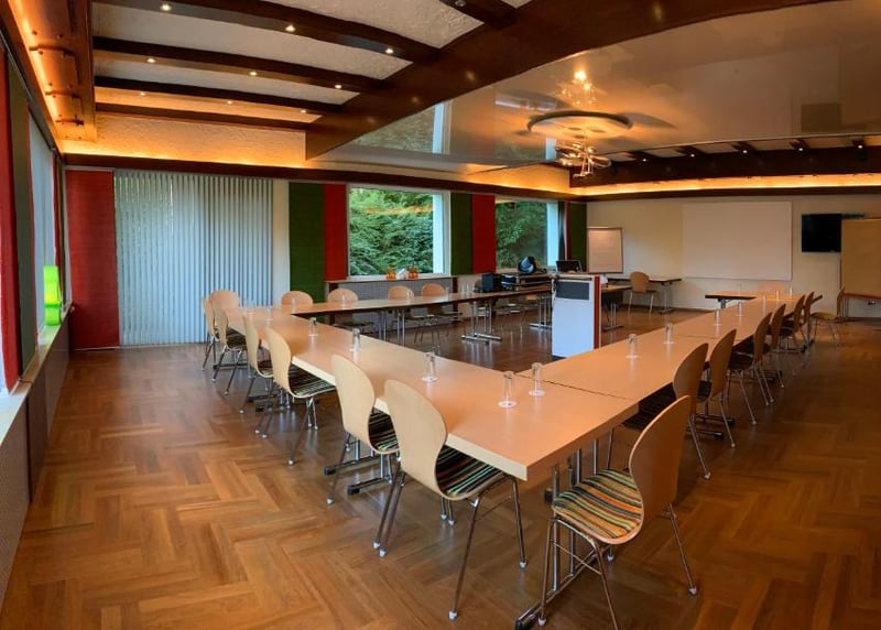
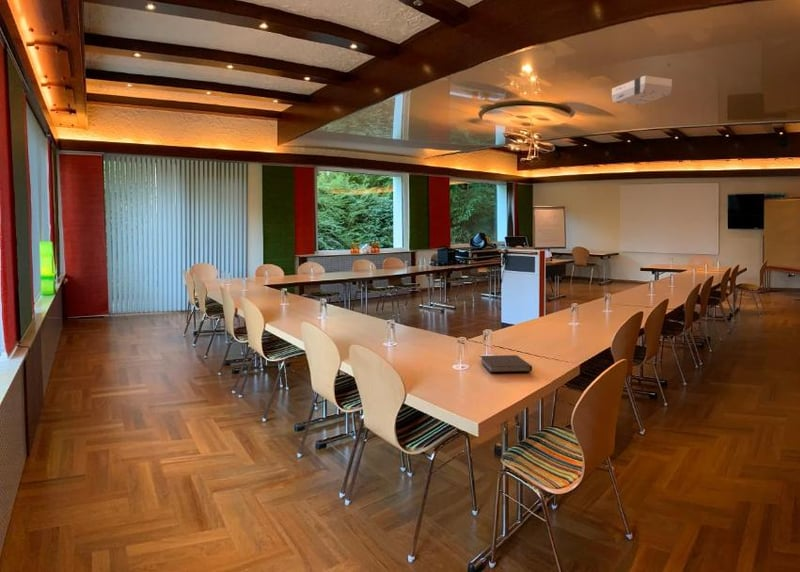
+ projector [611,75,673,106]
+ notebook [479,354,533,374]
